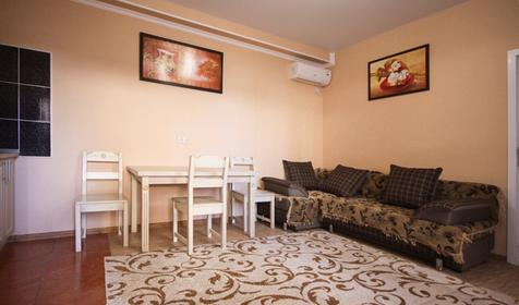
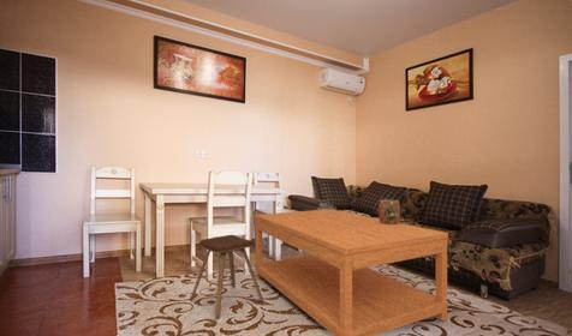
+ music stool [189,234,264,320]
+ decorative container [377,198,401,224]
+ coffee table [254,208,449,336]
